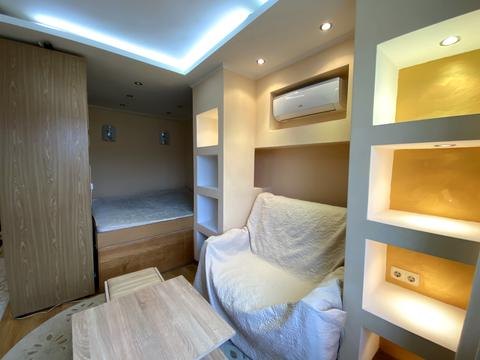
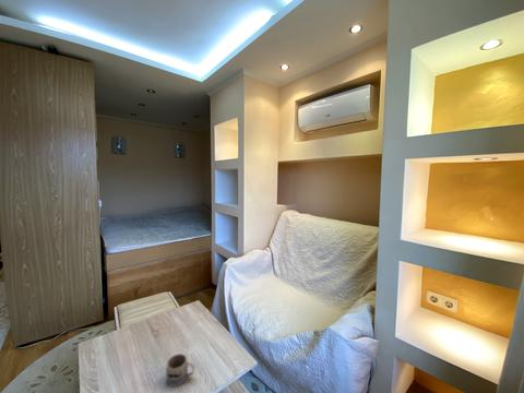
+ mug [165,353,195,388]
